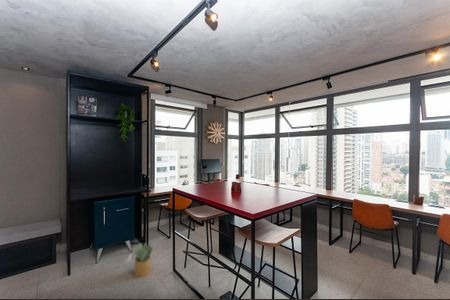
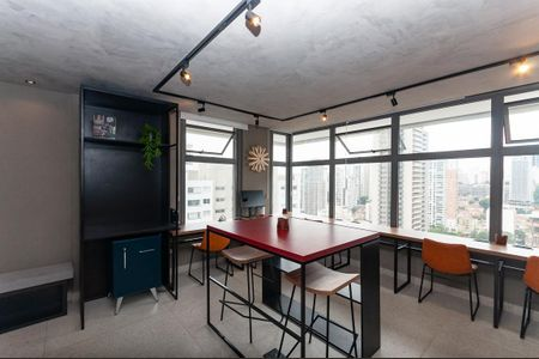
- potted plant [133,242,154,278]
